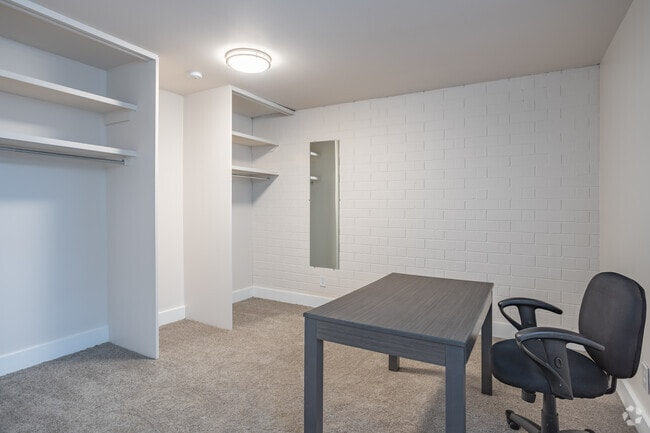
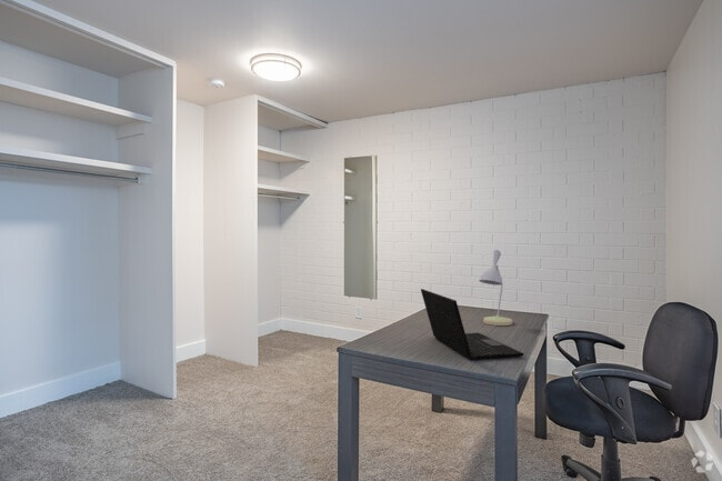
+ desk lamp [478,249,513,327]
+ laptop [420,288,525,361]
